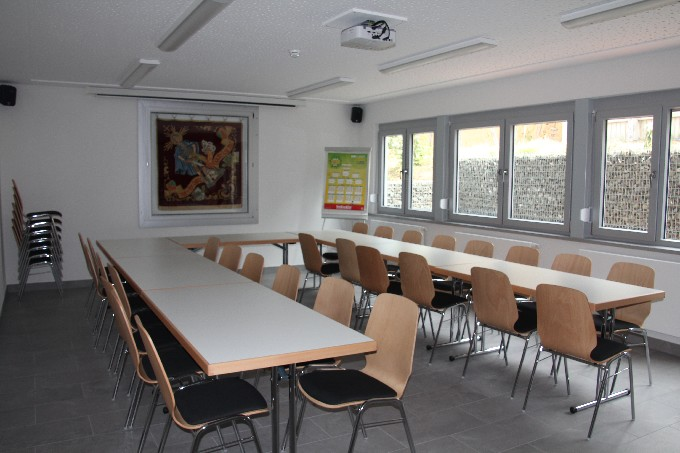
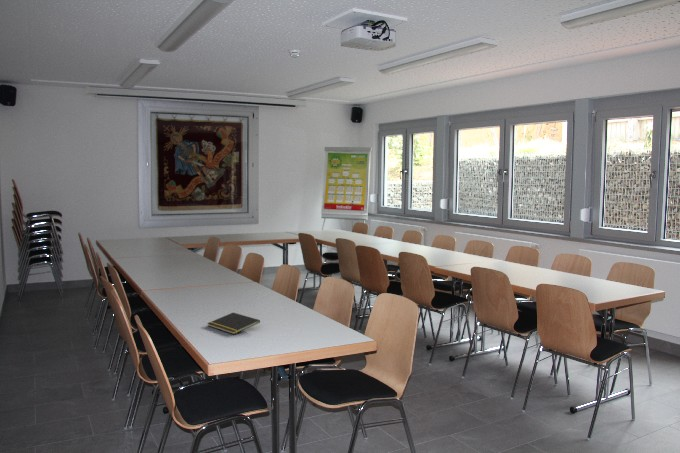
+ notepad [206,312,261,335]
